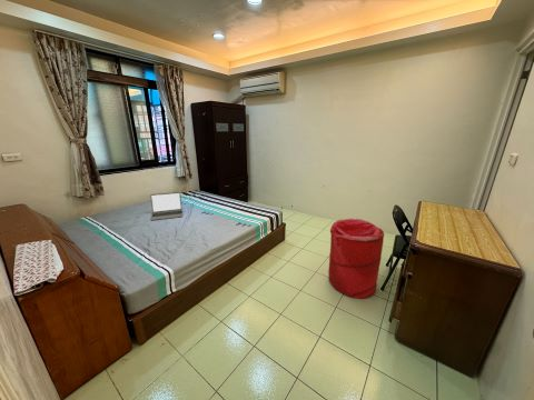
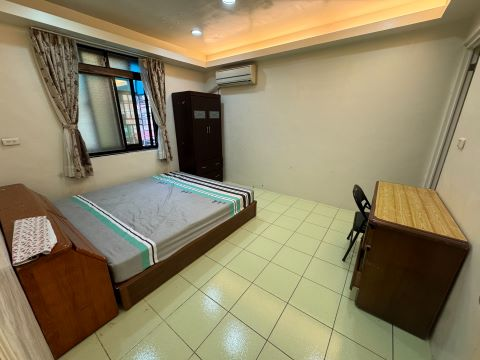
- laptop [149,191,184,221]
- laundry hamper [327,218,385,299]
